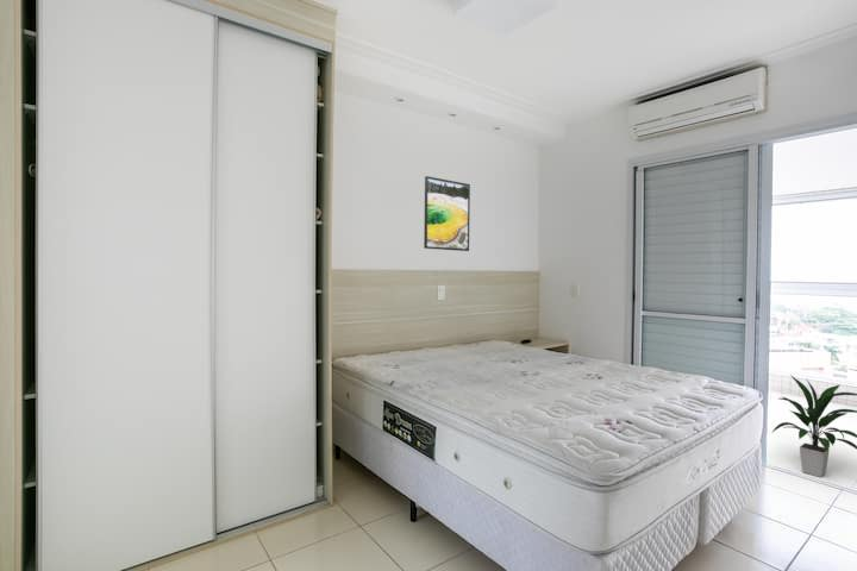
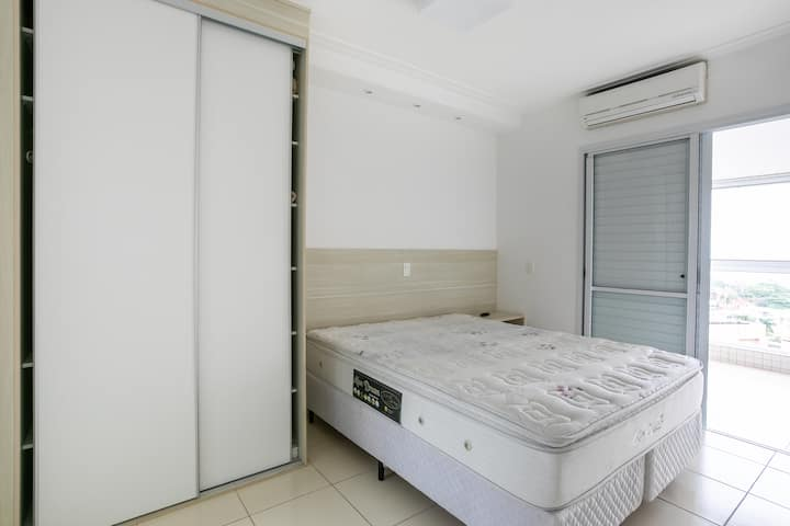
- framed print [423,175,471,252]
- indoor plant [771,374,857,478]
